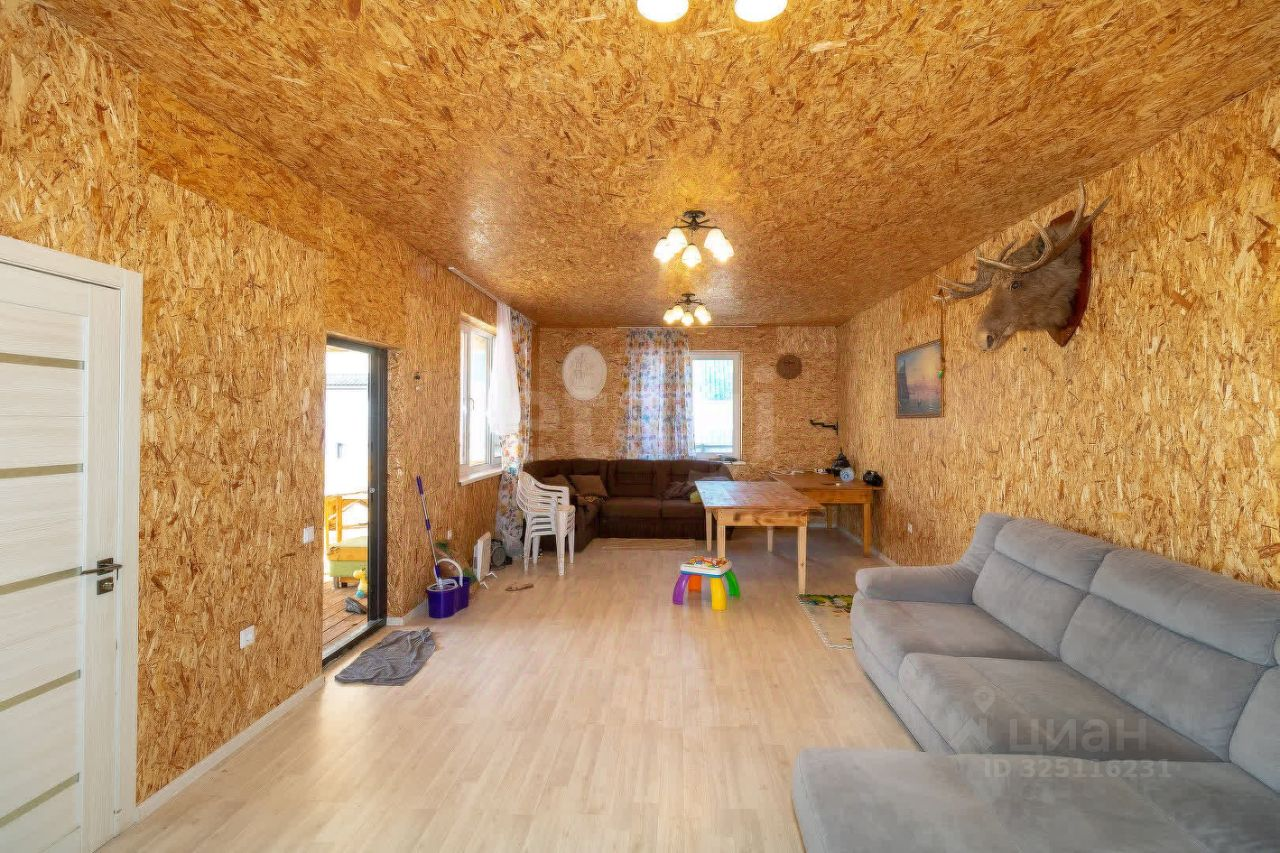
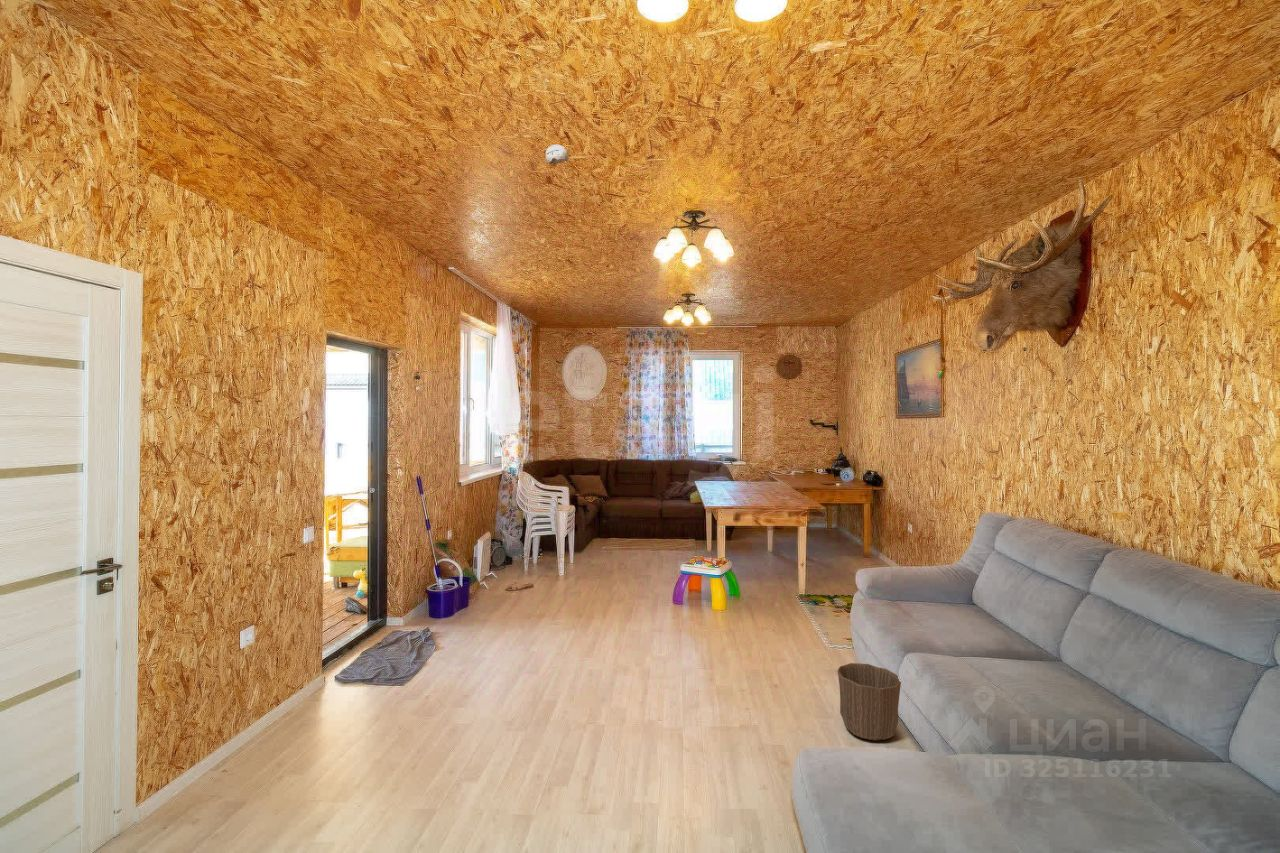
+ waste basket [837,662,902,742]
+ smoke detector [545,144,570,165]
